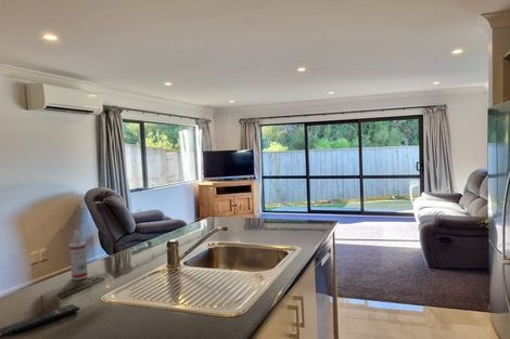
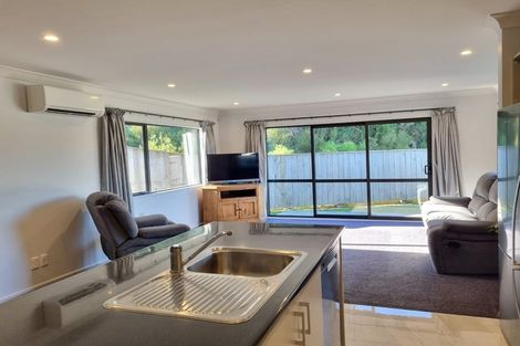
- spray bottle [68,230,89,281]
- remote control [0,303,80,339]
